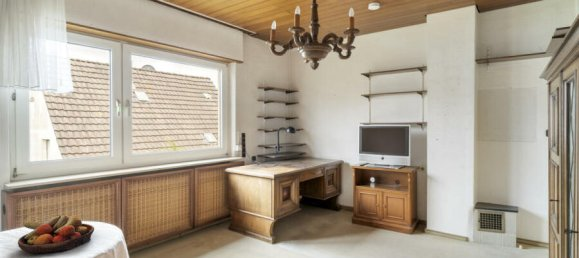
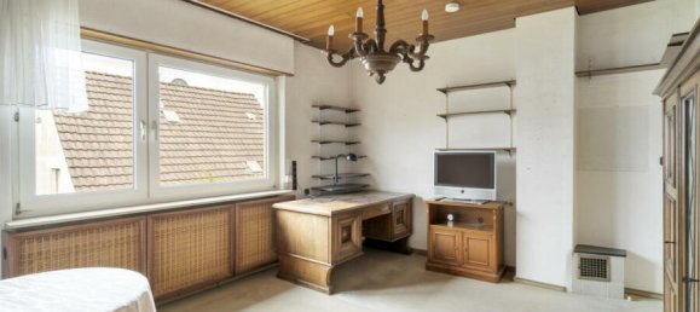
- fruit bowl [17,214,95,254]
